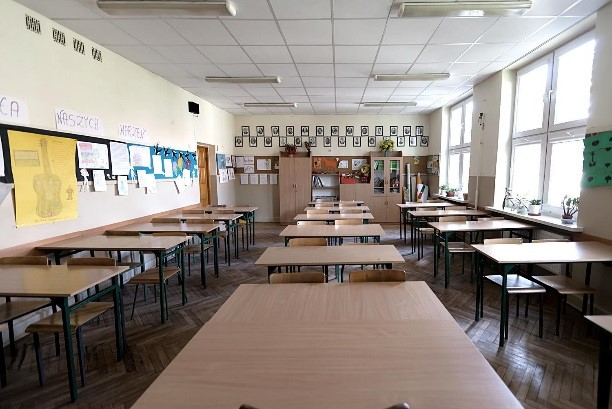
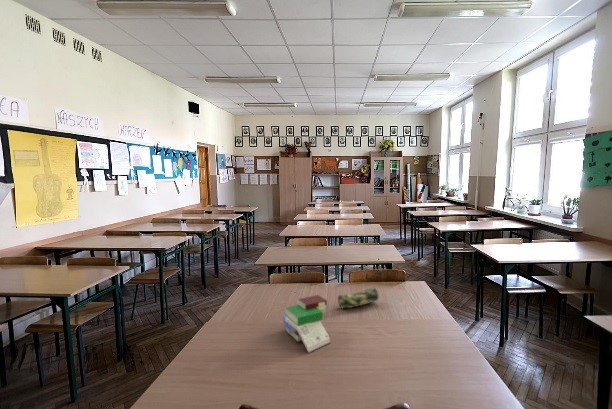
+ book [282,294,332,354]
+ pencil case [337,287,380,310]
